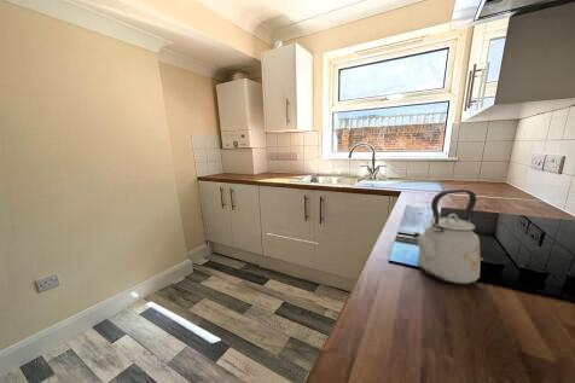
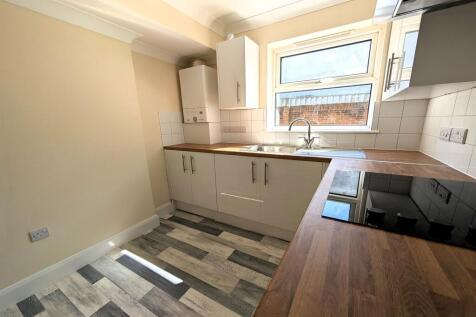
- kettle [412,188,482,285]
